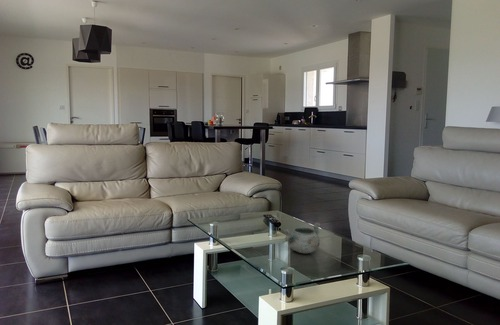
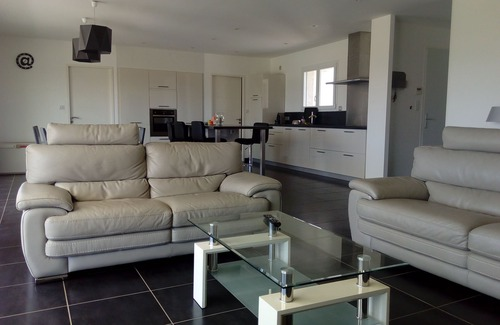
- decorative bowl [282,221,322,254]
